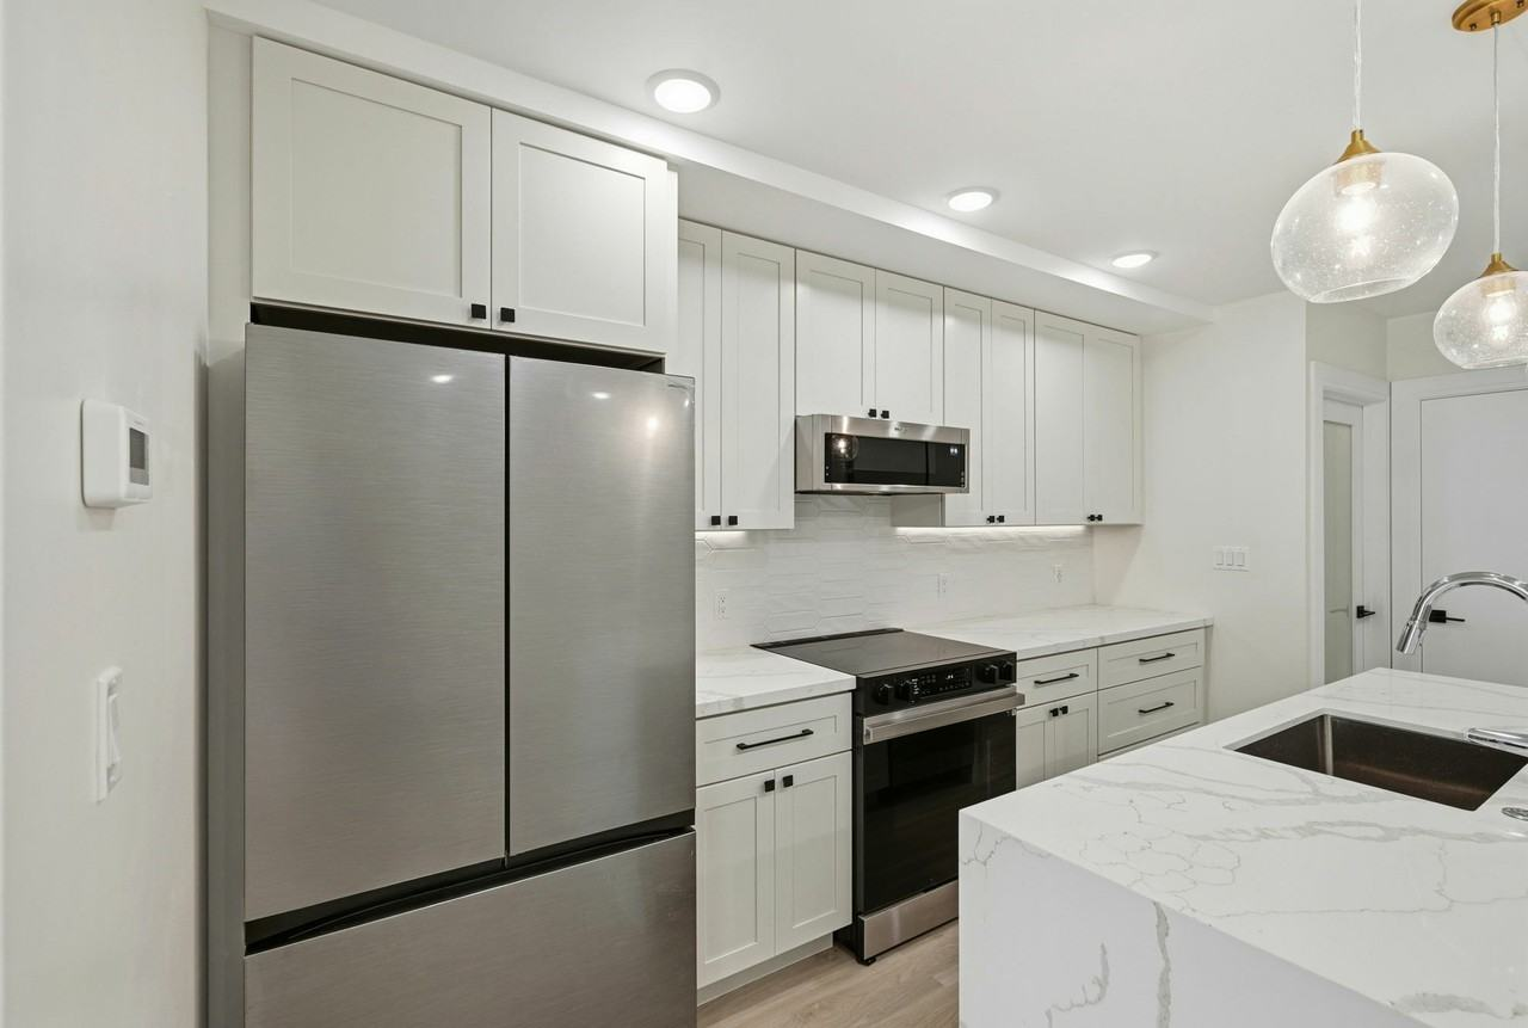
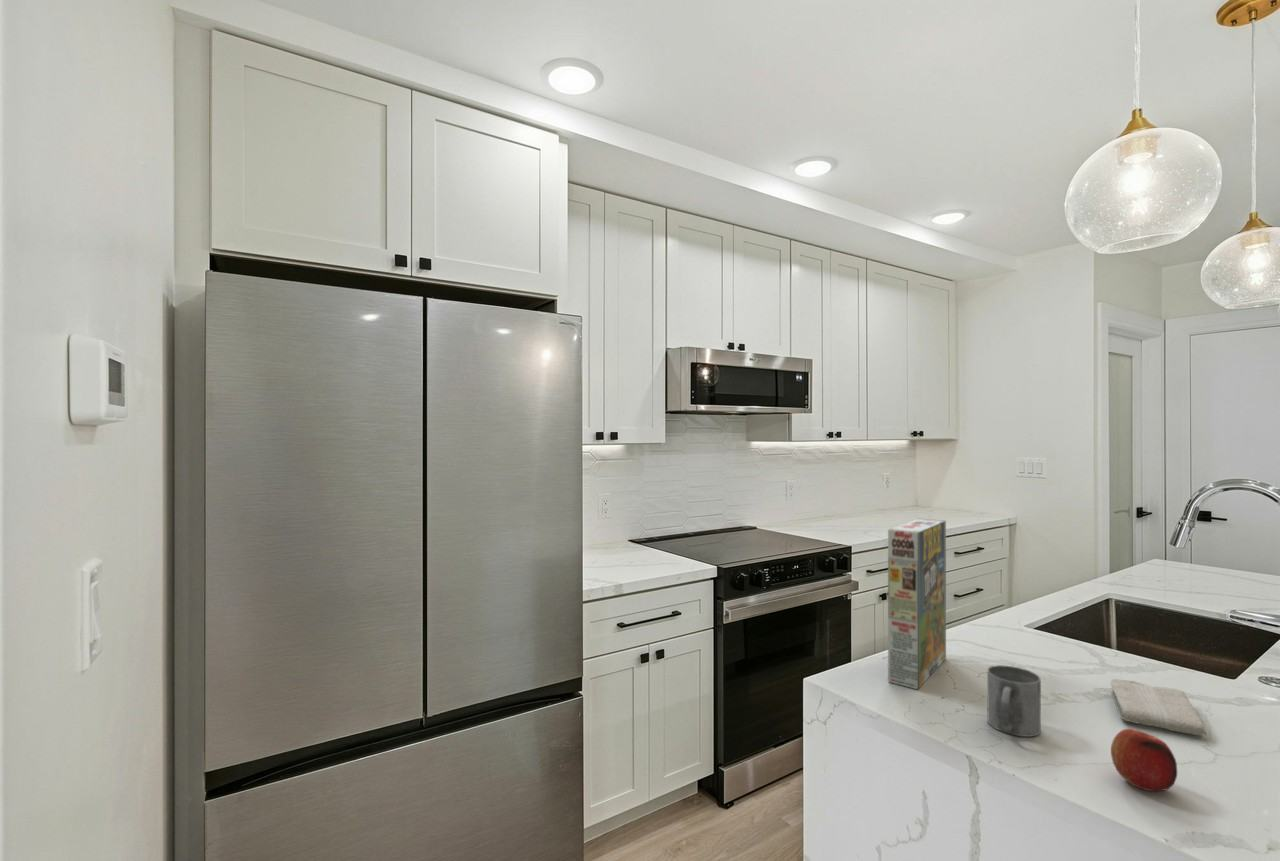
+ washcloth [1109,678,1207,737]
+ cereal box [887,517,947,690]
+ mug [986,664,1042,738]
+ fruit [1110,728,1178,792]
